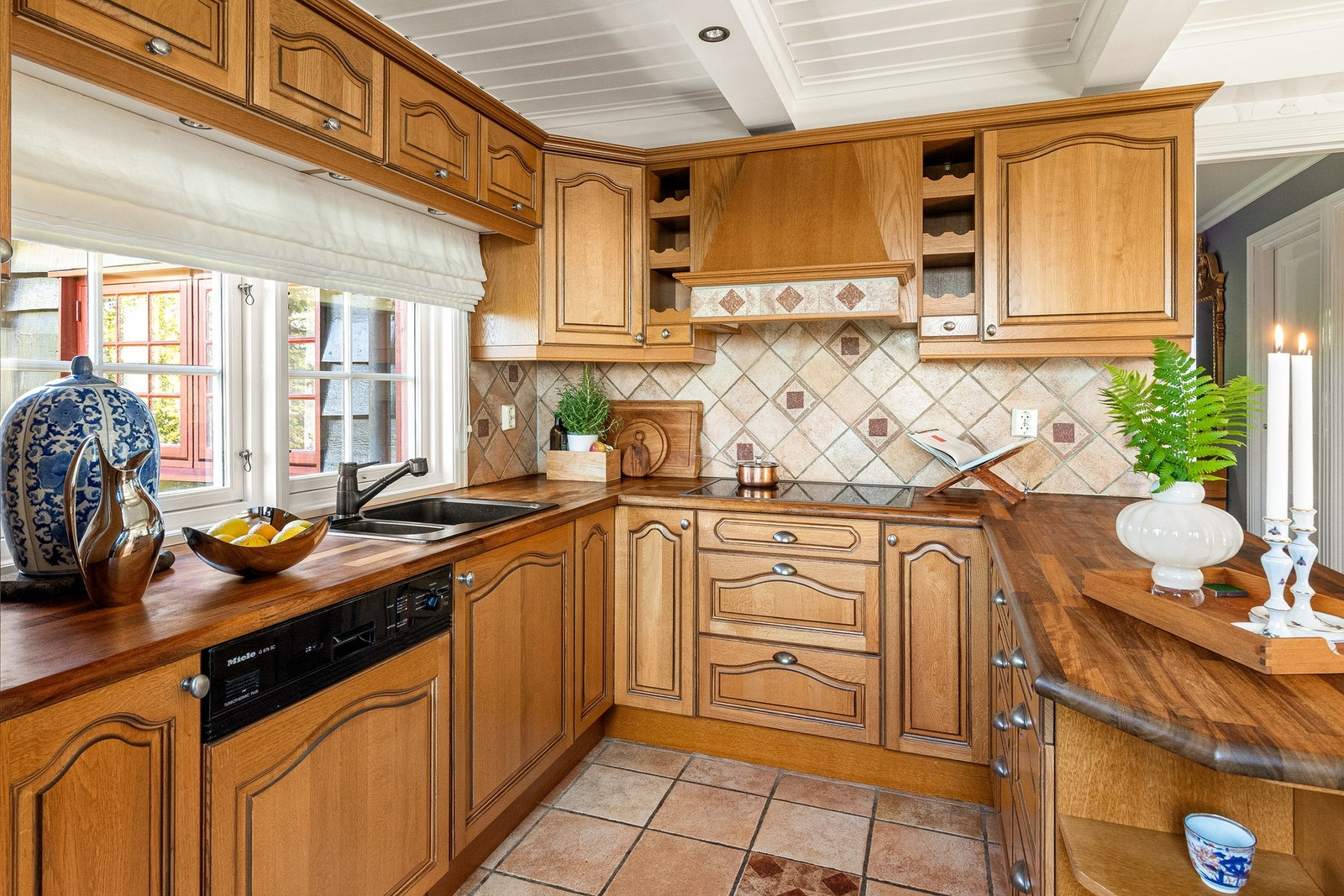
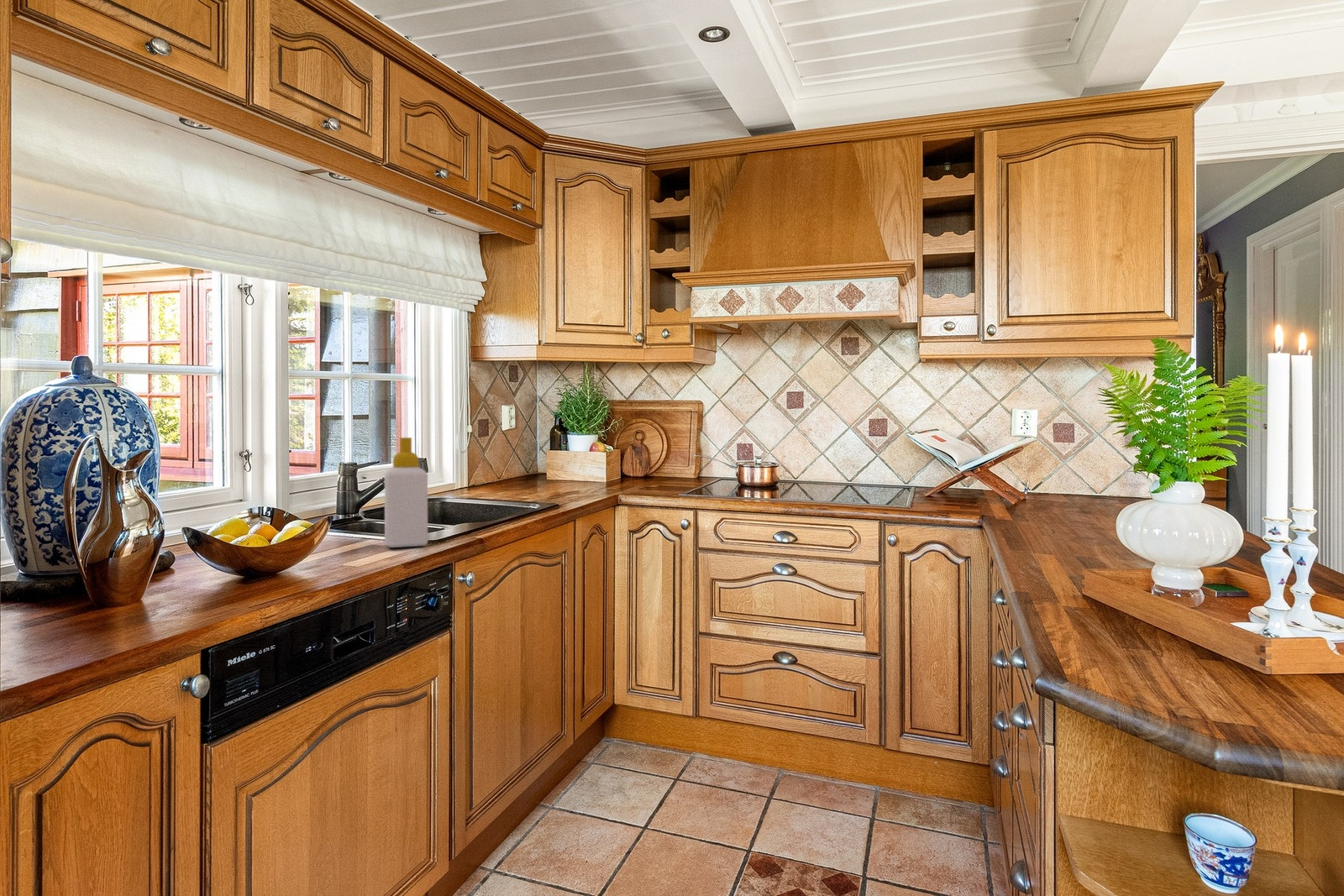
+ soap bottle [384,437,428,548]
